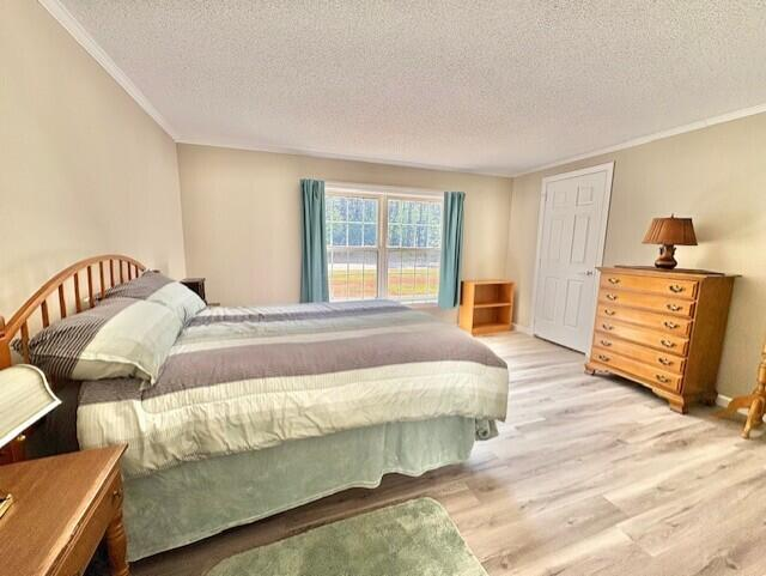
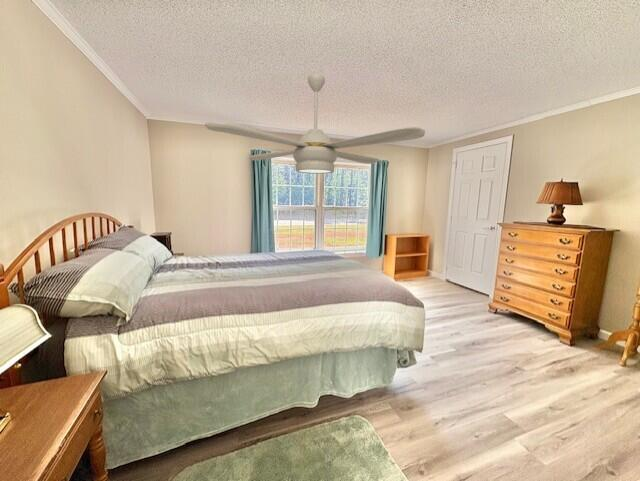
+ ceiling fan [204,73,426,175]
